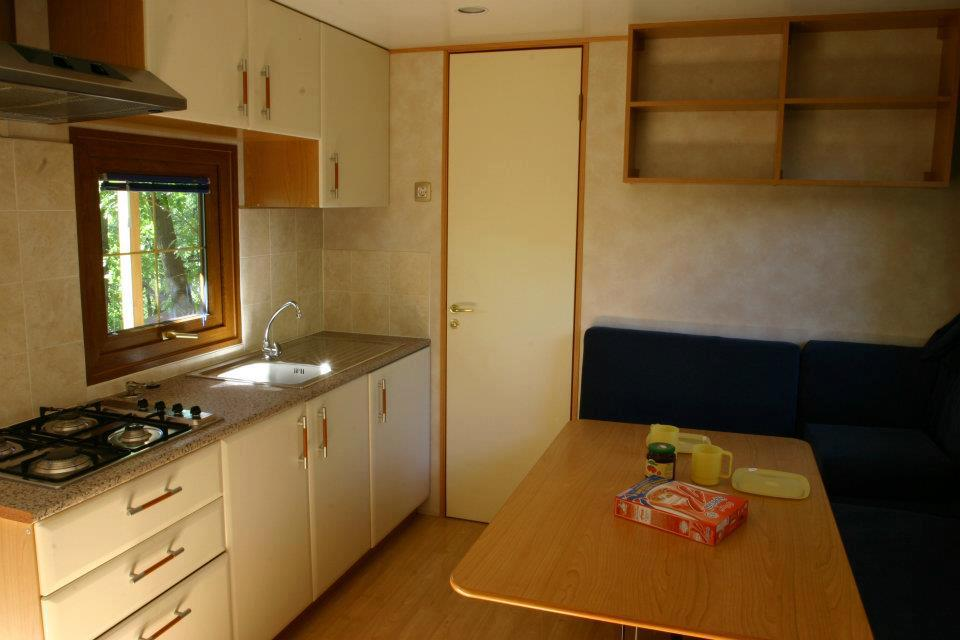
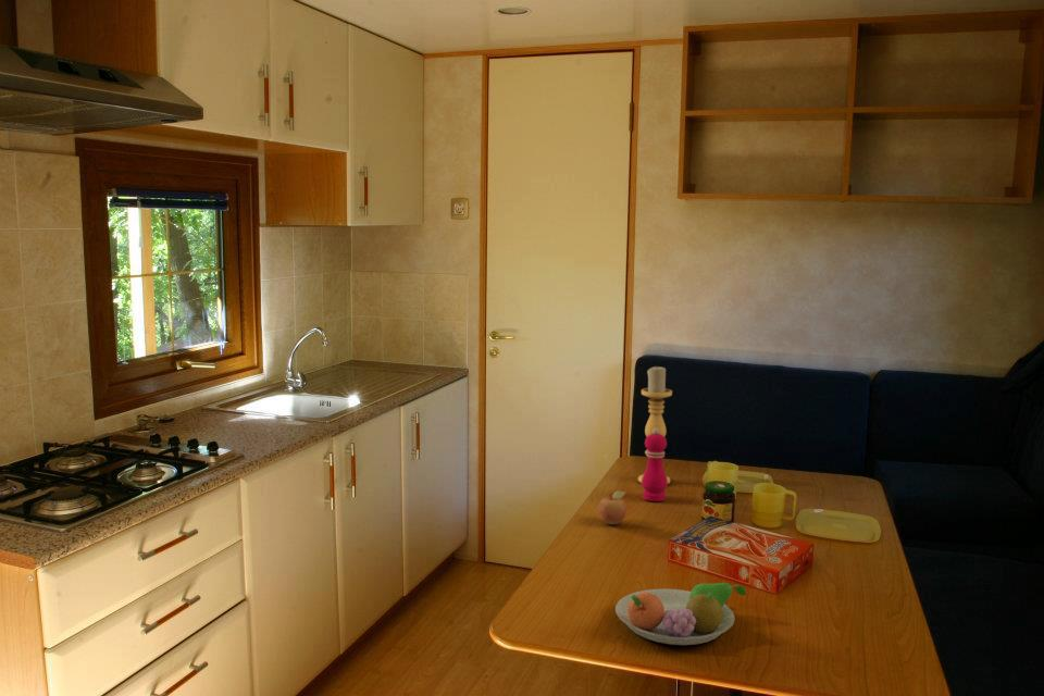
+ candle holder [637,364,673,485]
+ fruit bowl [614,582,747,646]
+ fruit [598,490,627,525]
+ pepper mill [641,428,669,502]
